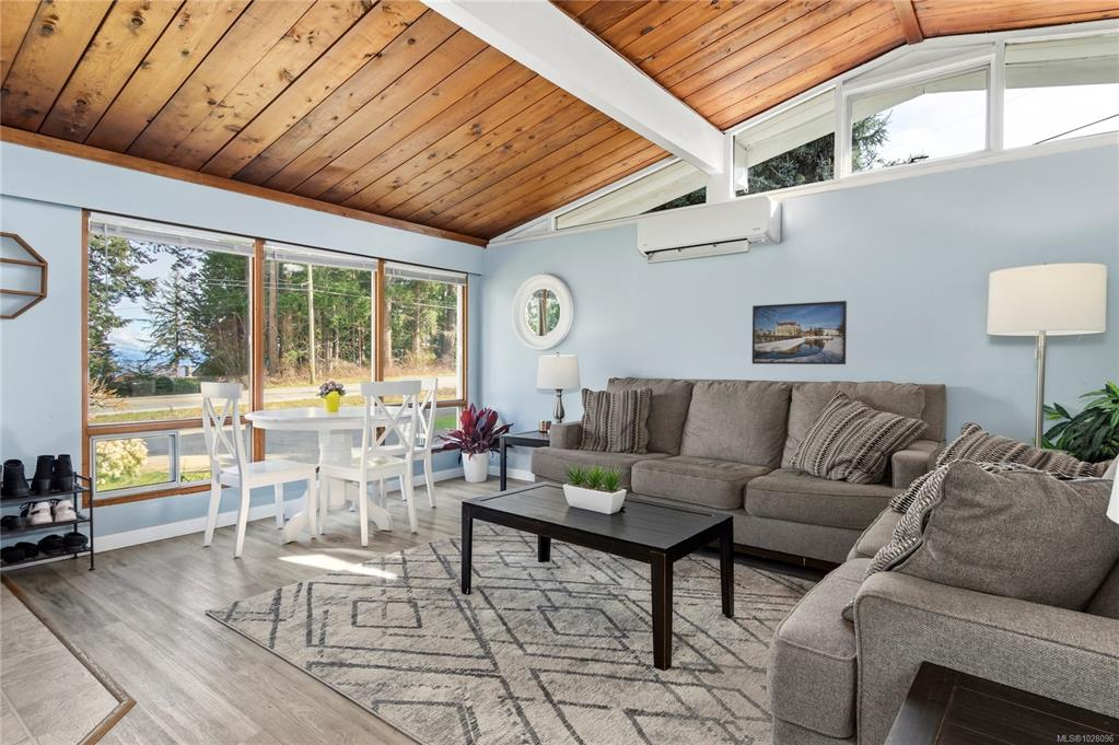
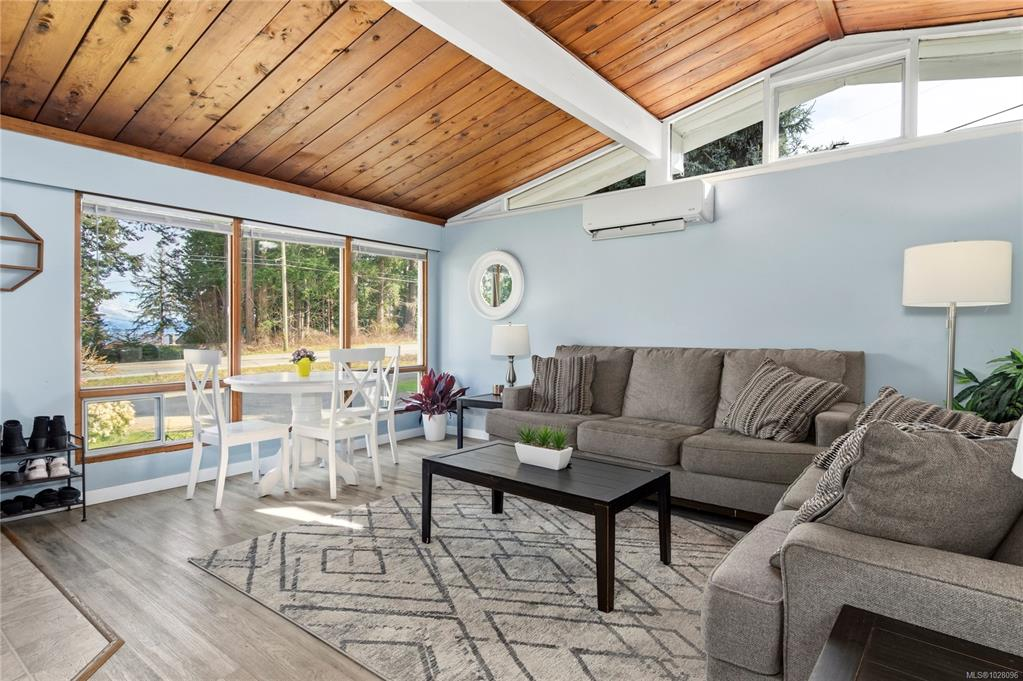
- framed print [751,300,848,365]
